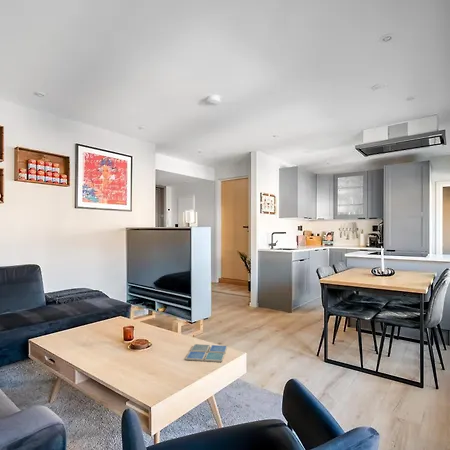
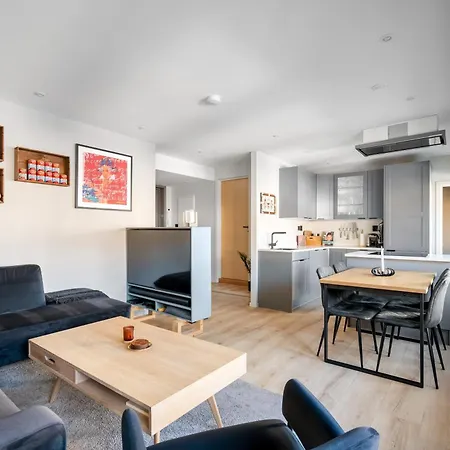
- drink coaster [185,343,228,363]
